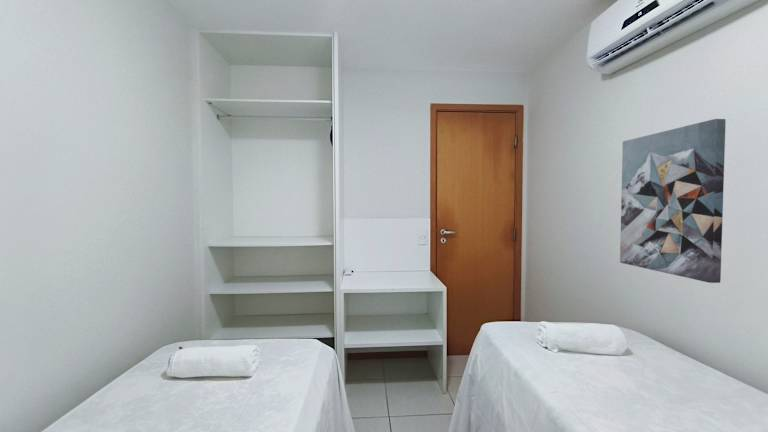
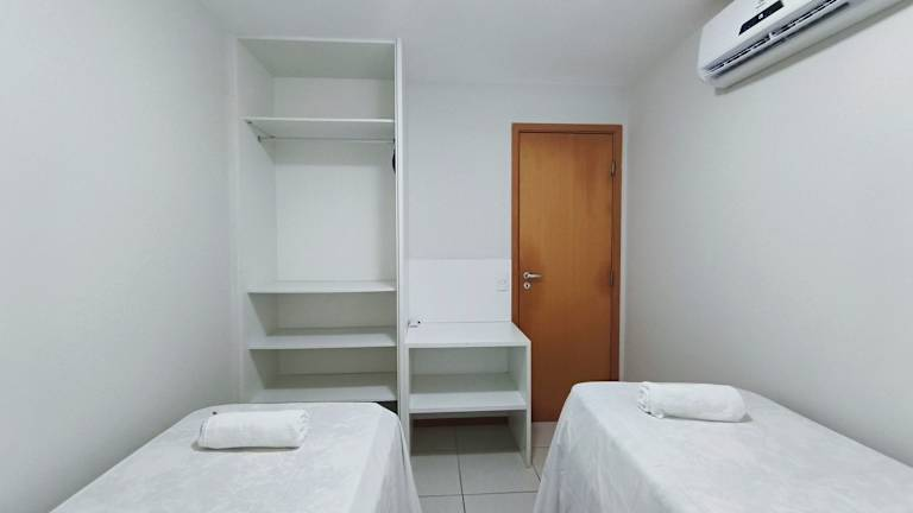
- wall art [619,118,727,284]
